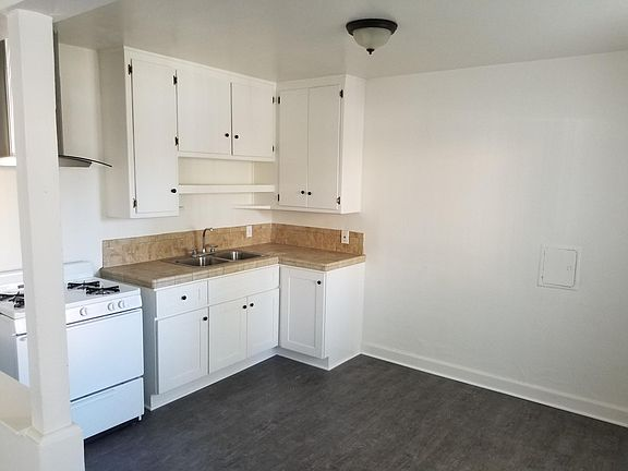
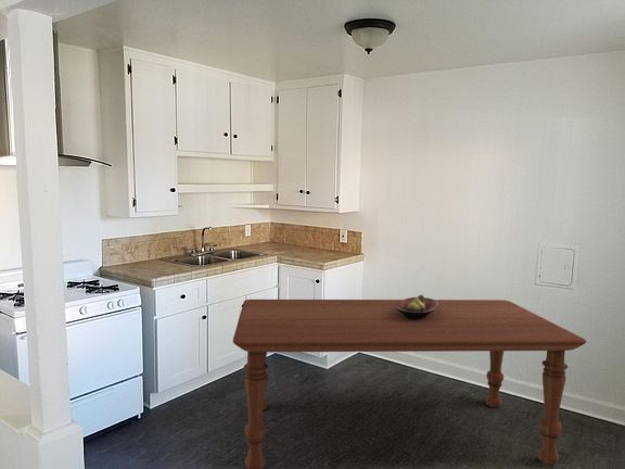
+ dining table [232,299,587,469]
+ fruit bowl [395,294,438,320]
